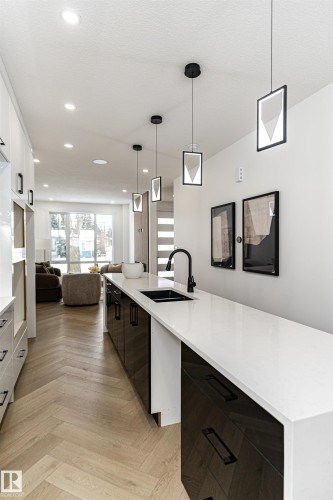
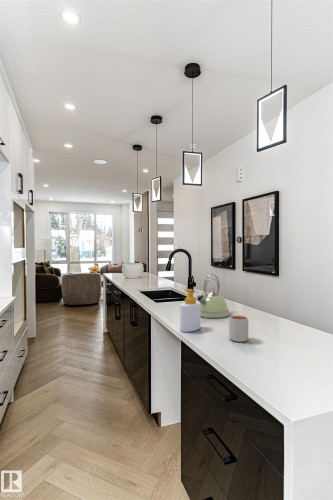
+ kettle [196,273,231,319]
+ soap bottle [179,288,202,333]
+ mug [228,314,249,343]
